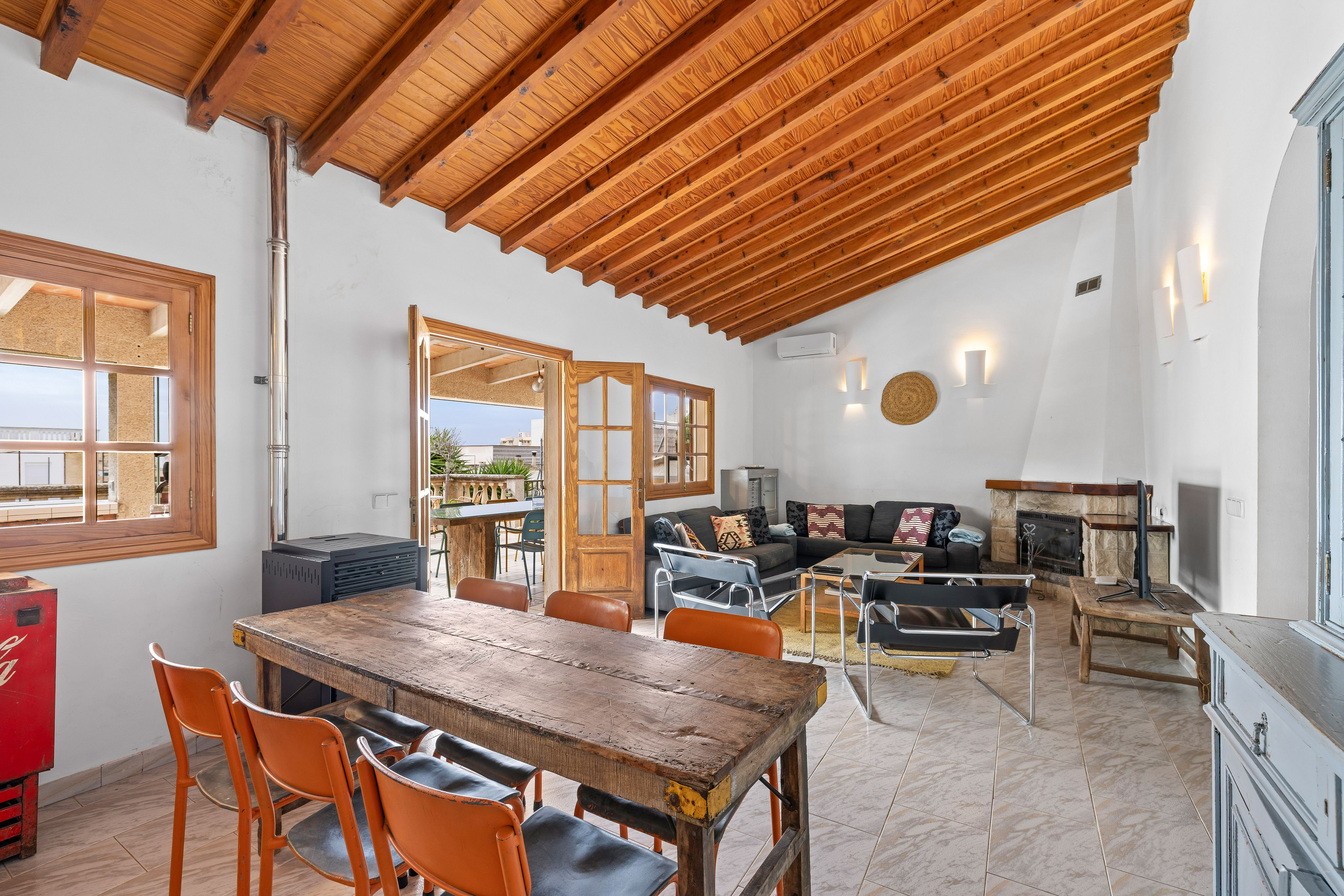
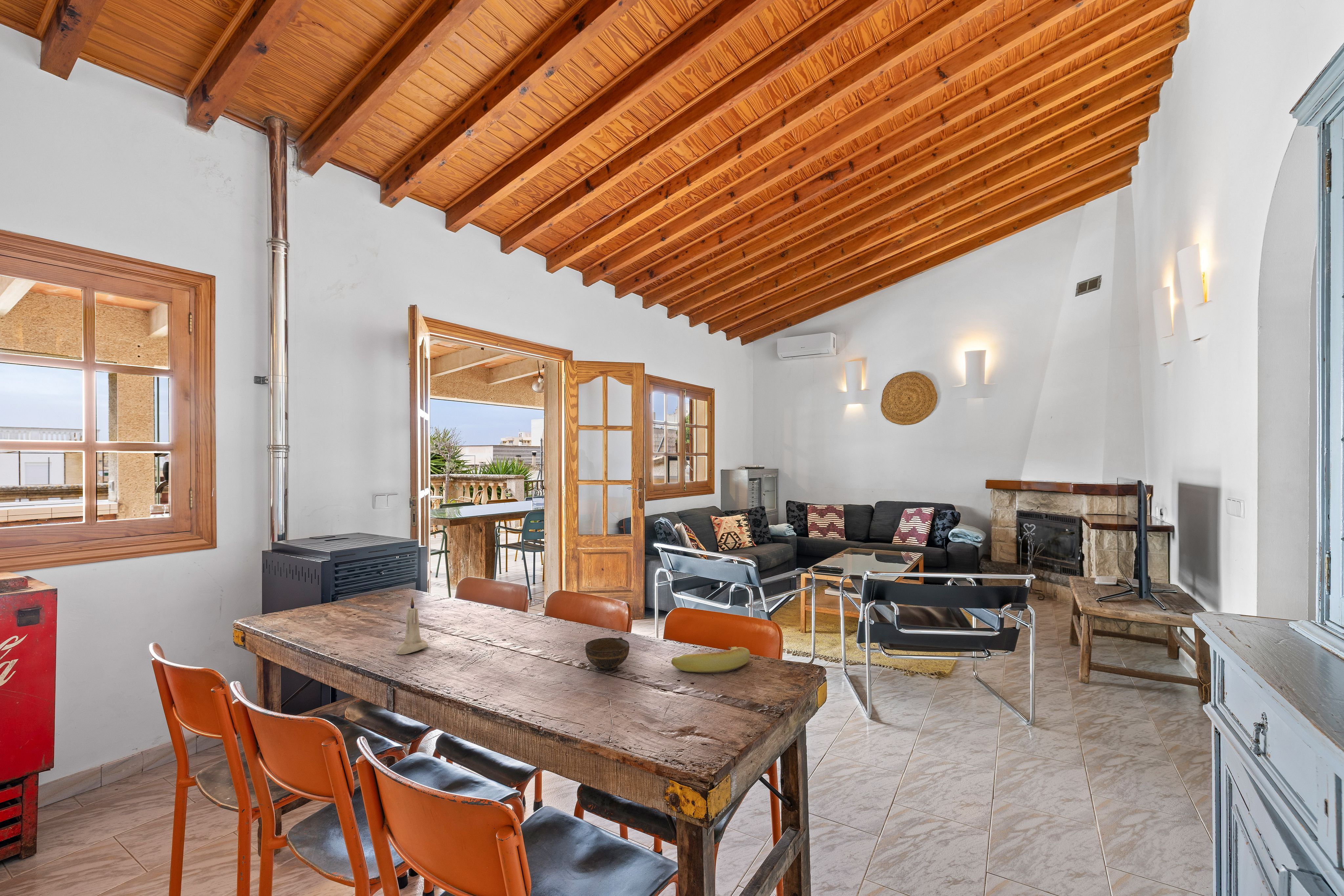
+ cup [585,637,630,671]
+ candle [396,597,429,655]
+ banana [671,646,750,673]
